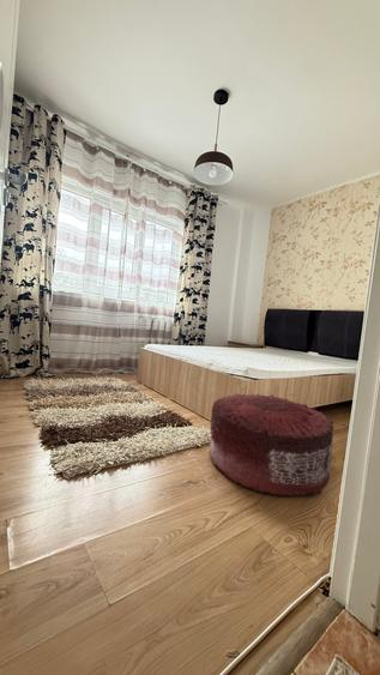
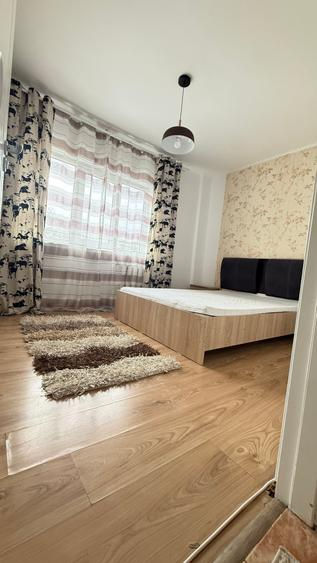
- pouf [209,392,334,498]
